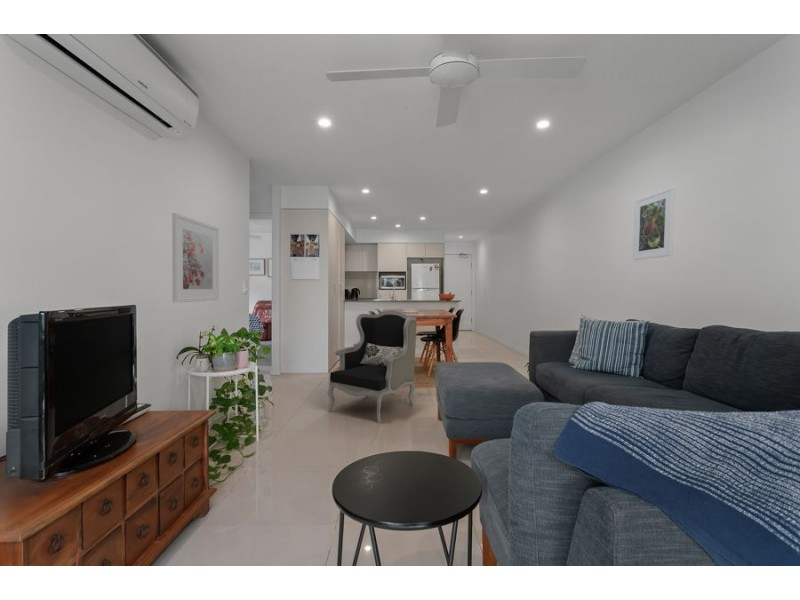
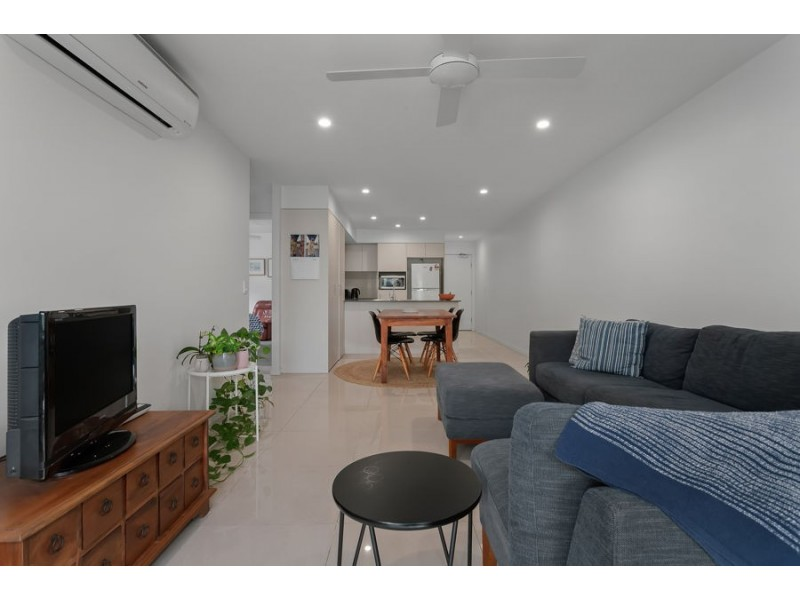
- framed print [632,186,676,261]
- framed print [171,212,220,304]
- armchair [327,310,418,424]
